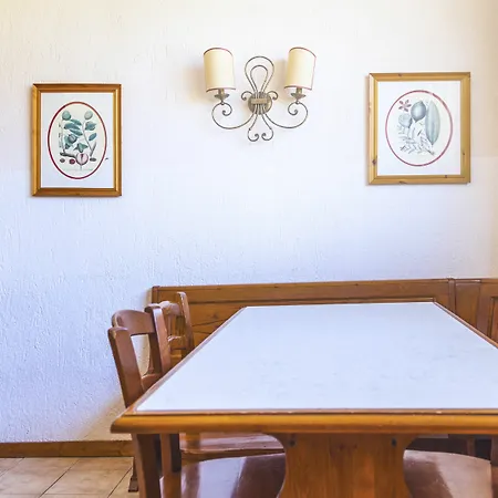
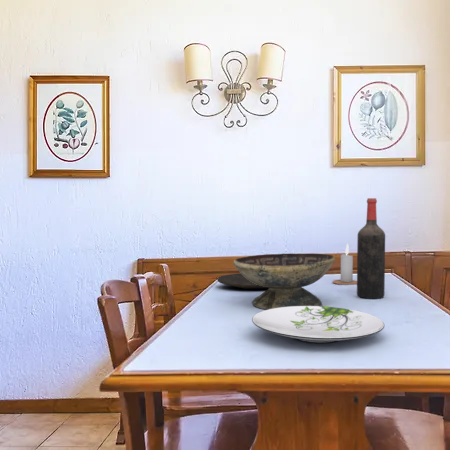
+ wine bottle [356,197,386,300]
+ decorative bowl [233,252,336,310]
+ plate [216,273,269,290]
+ plate [251,306,385,345]
+ candle [331,242,357,286]
